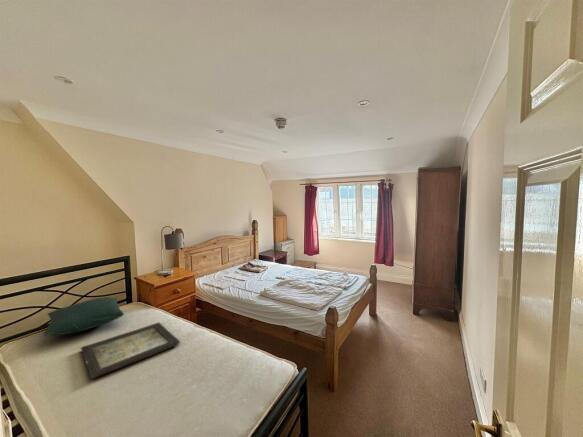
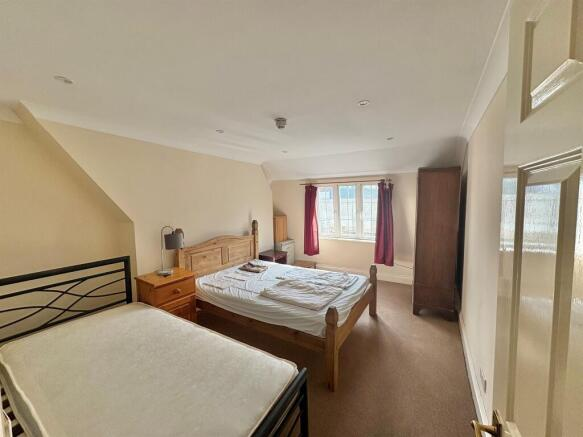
- pillow [42,296,125,337]
- tray [80,321,181,379]
